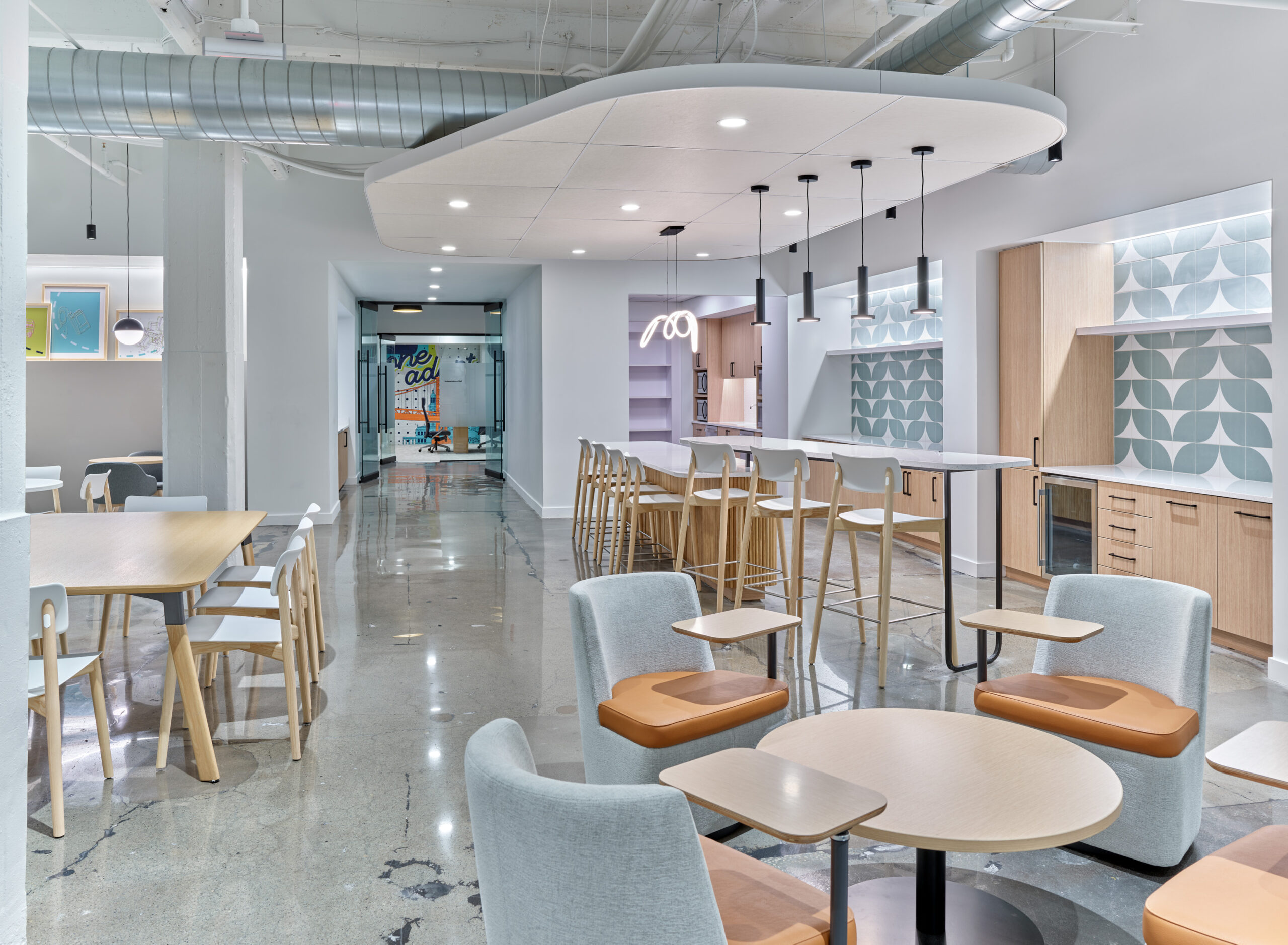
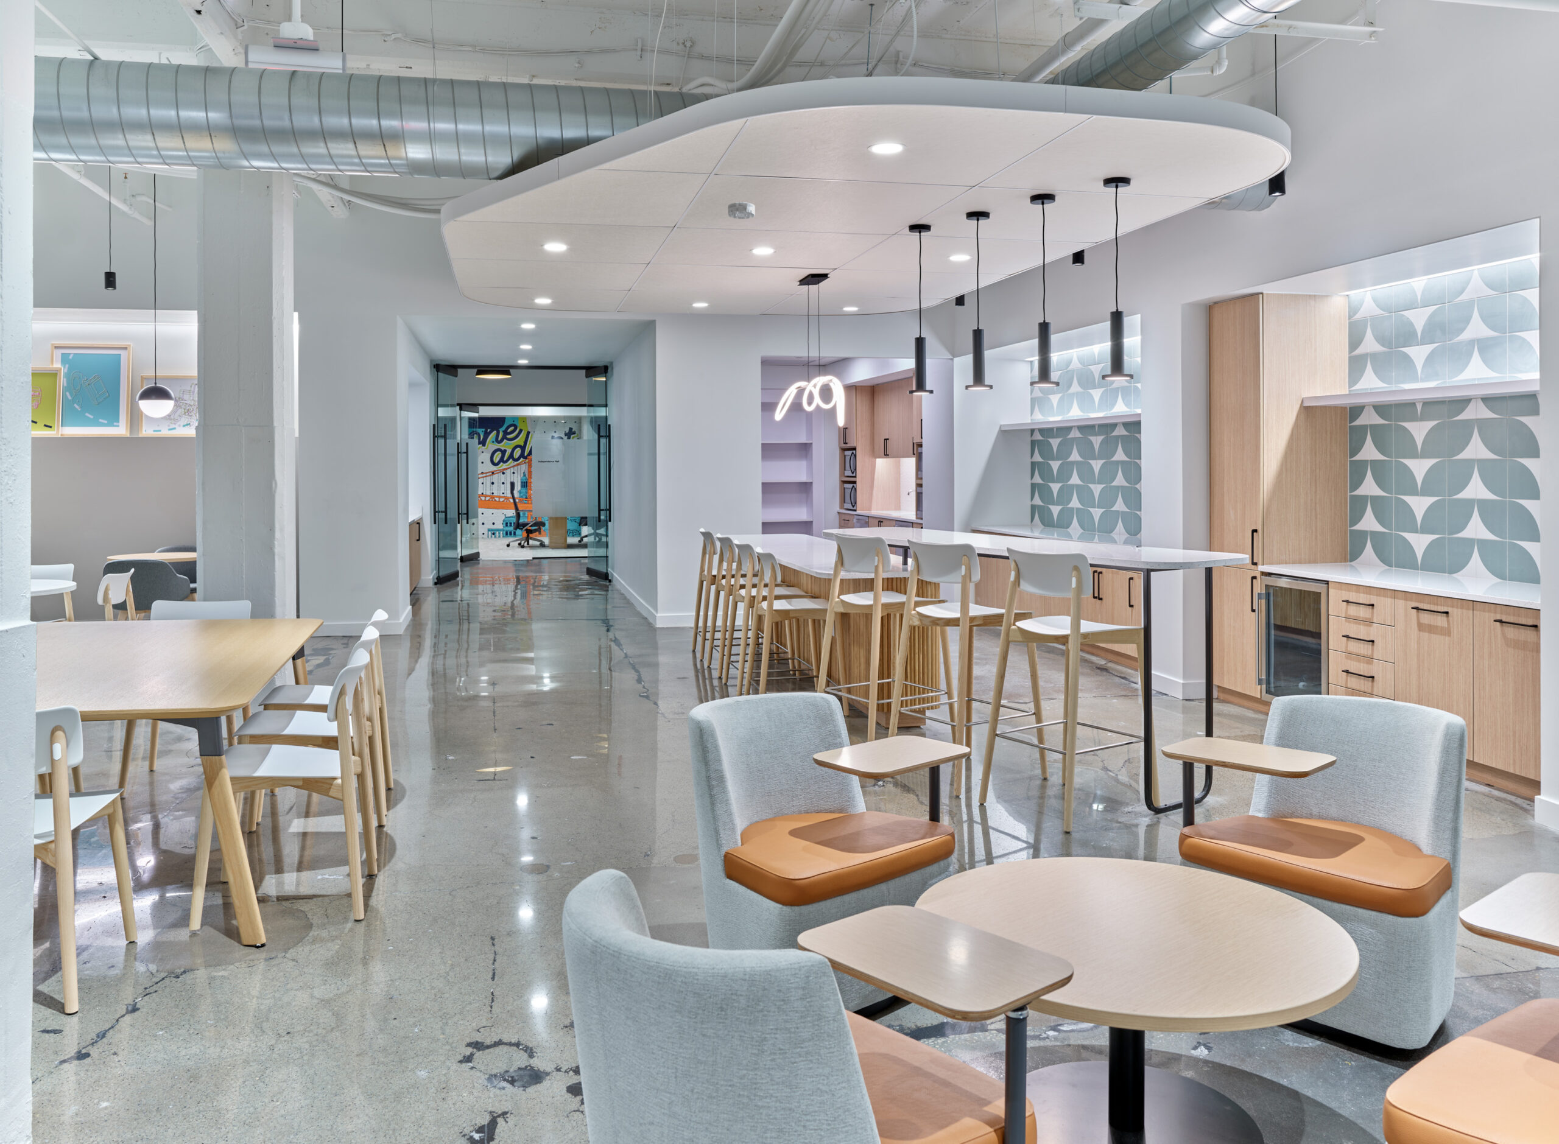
+ smoke detector [727,201,755,220]
